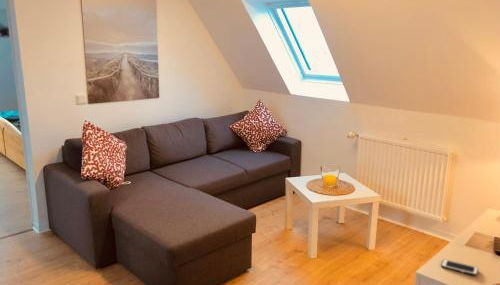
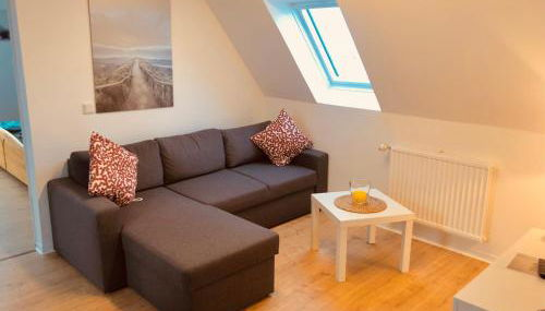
- cell phone [440,258,479,276]
